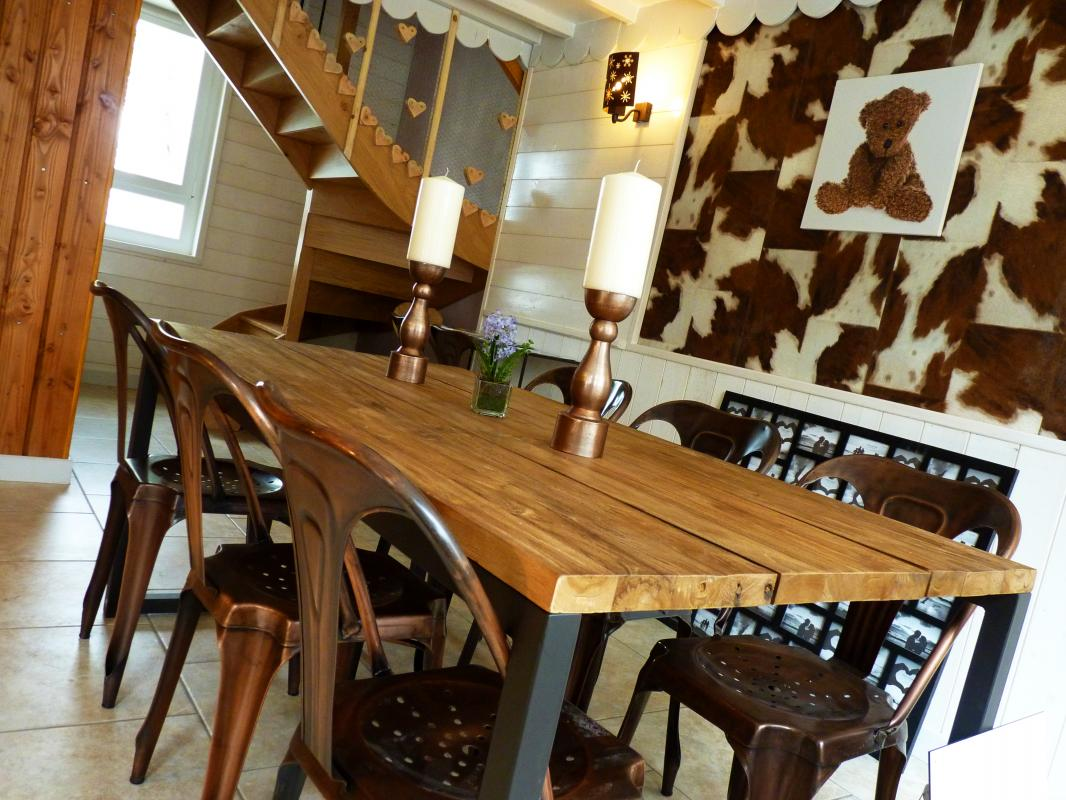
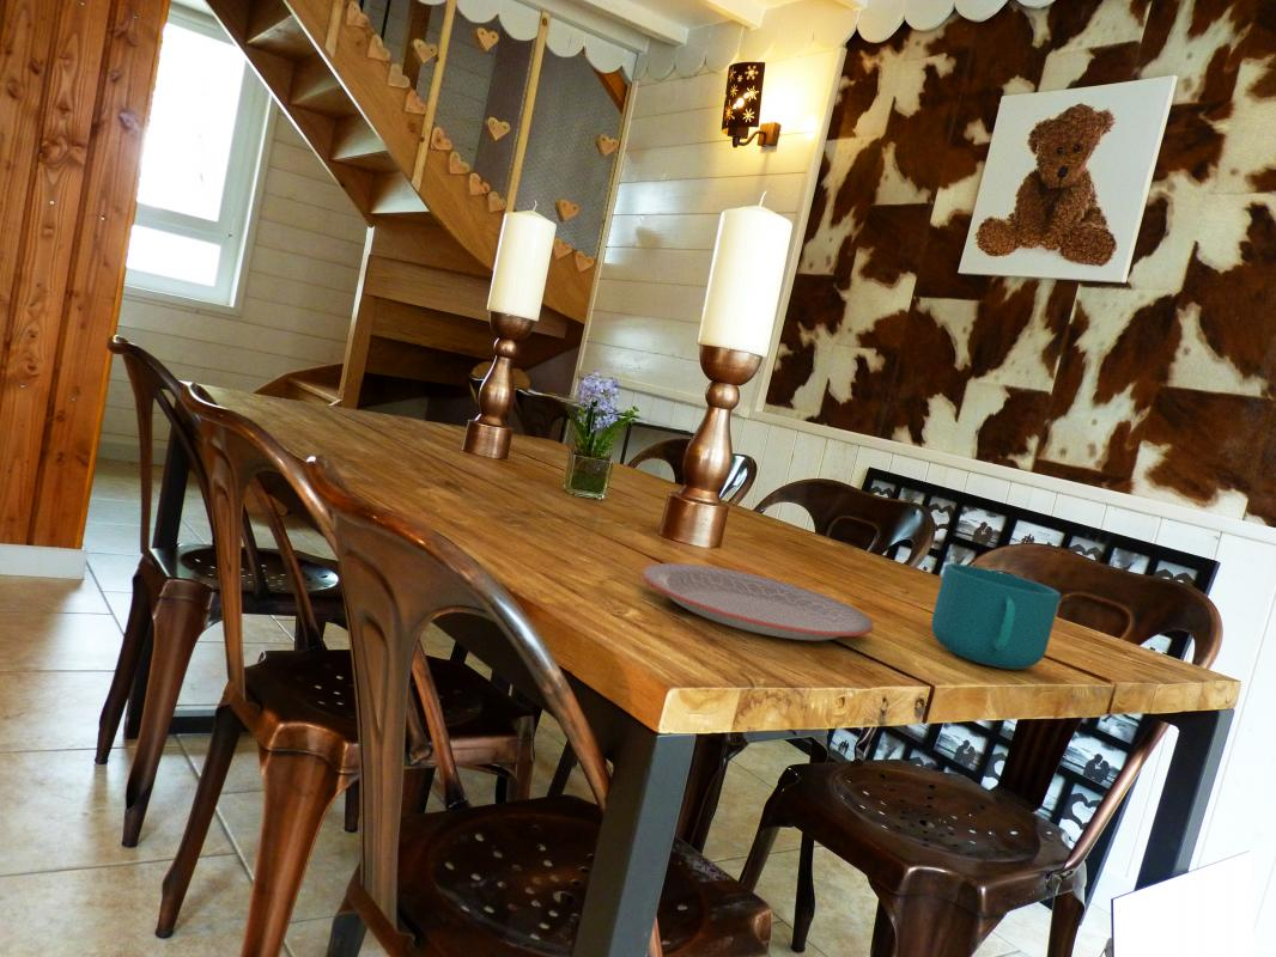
+ cup [930,562,1062,670]
+ plate [640,562,875,641]
